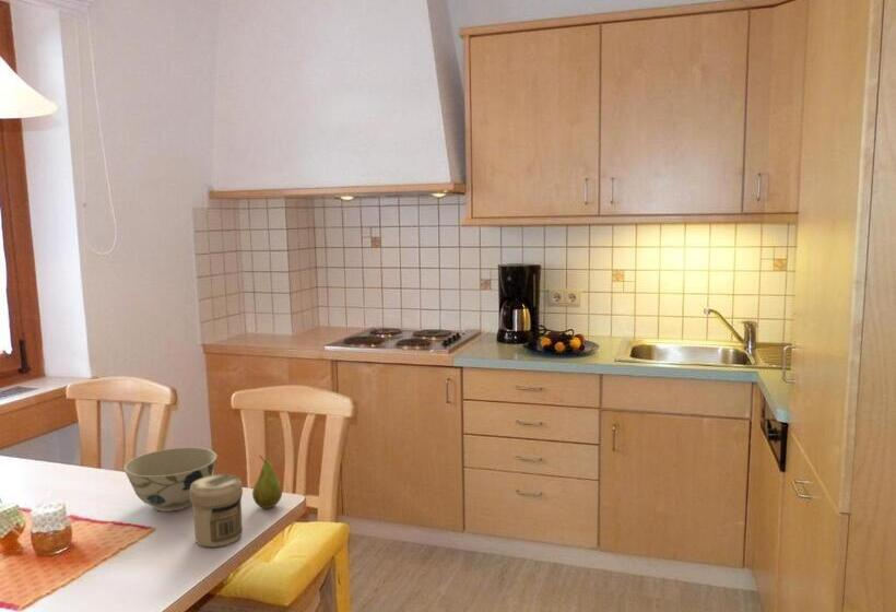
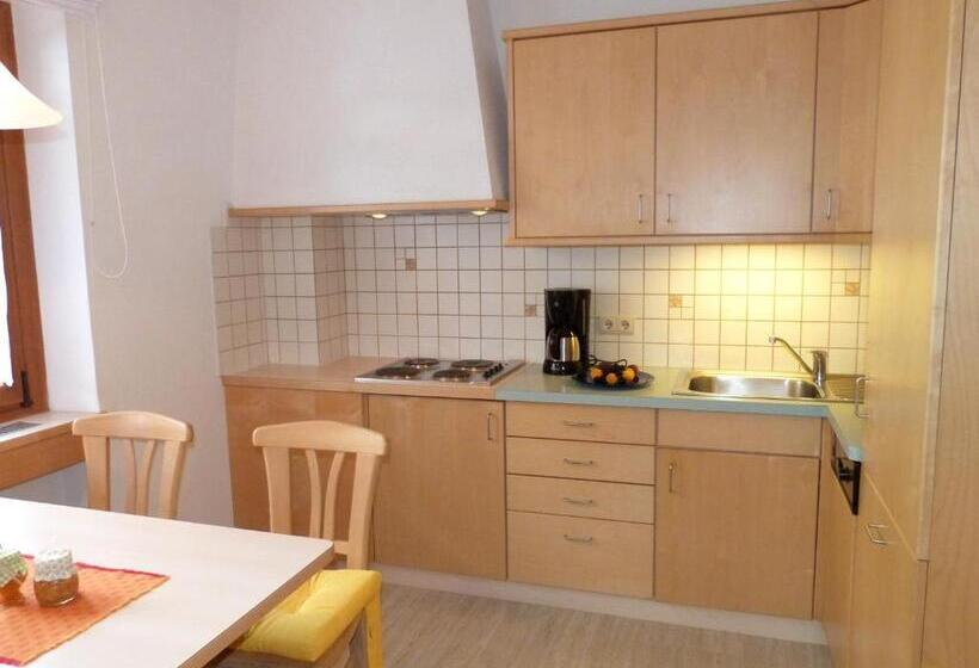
- jar [190,473,244,549]
- fruit [251,455,283,509]
- bowl [122,446,219,513]
